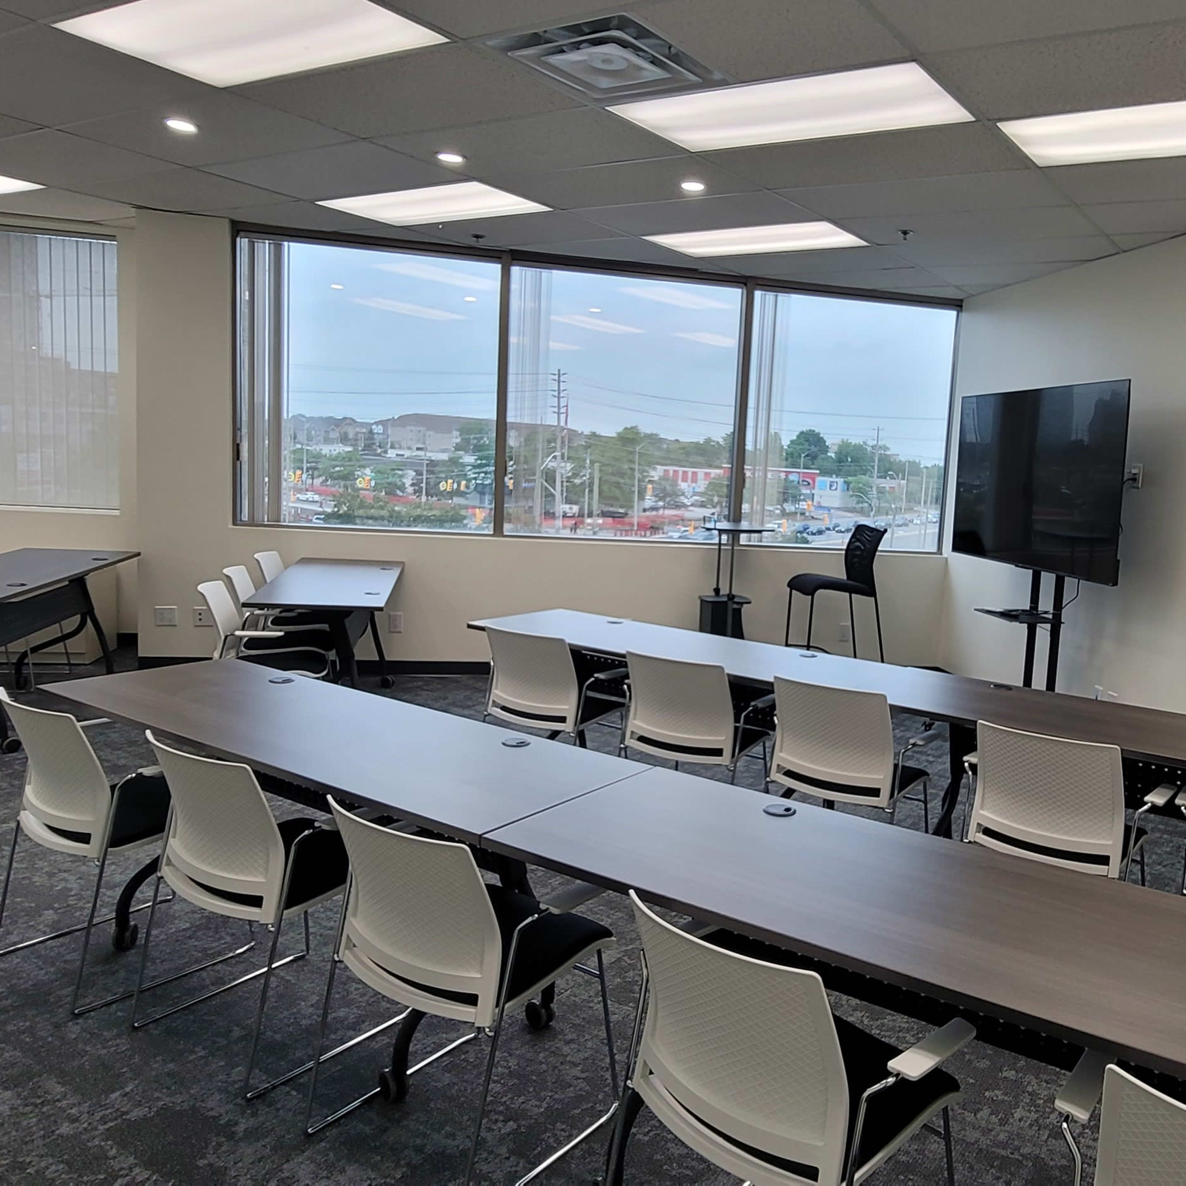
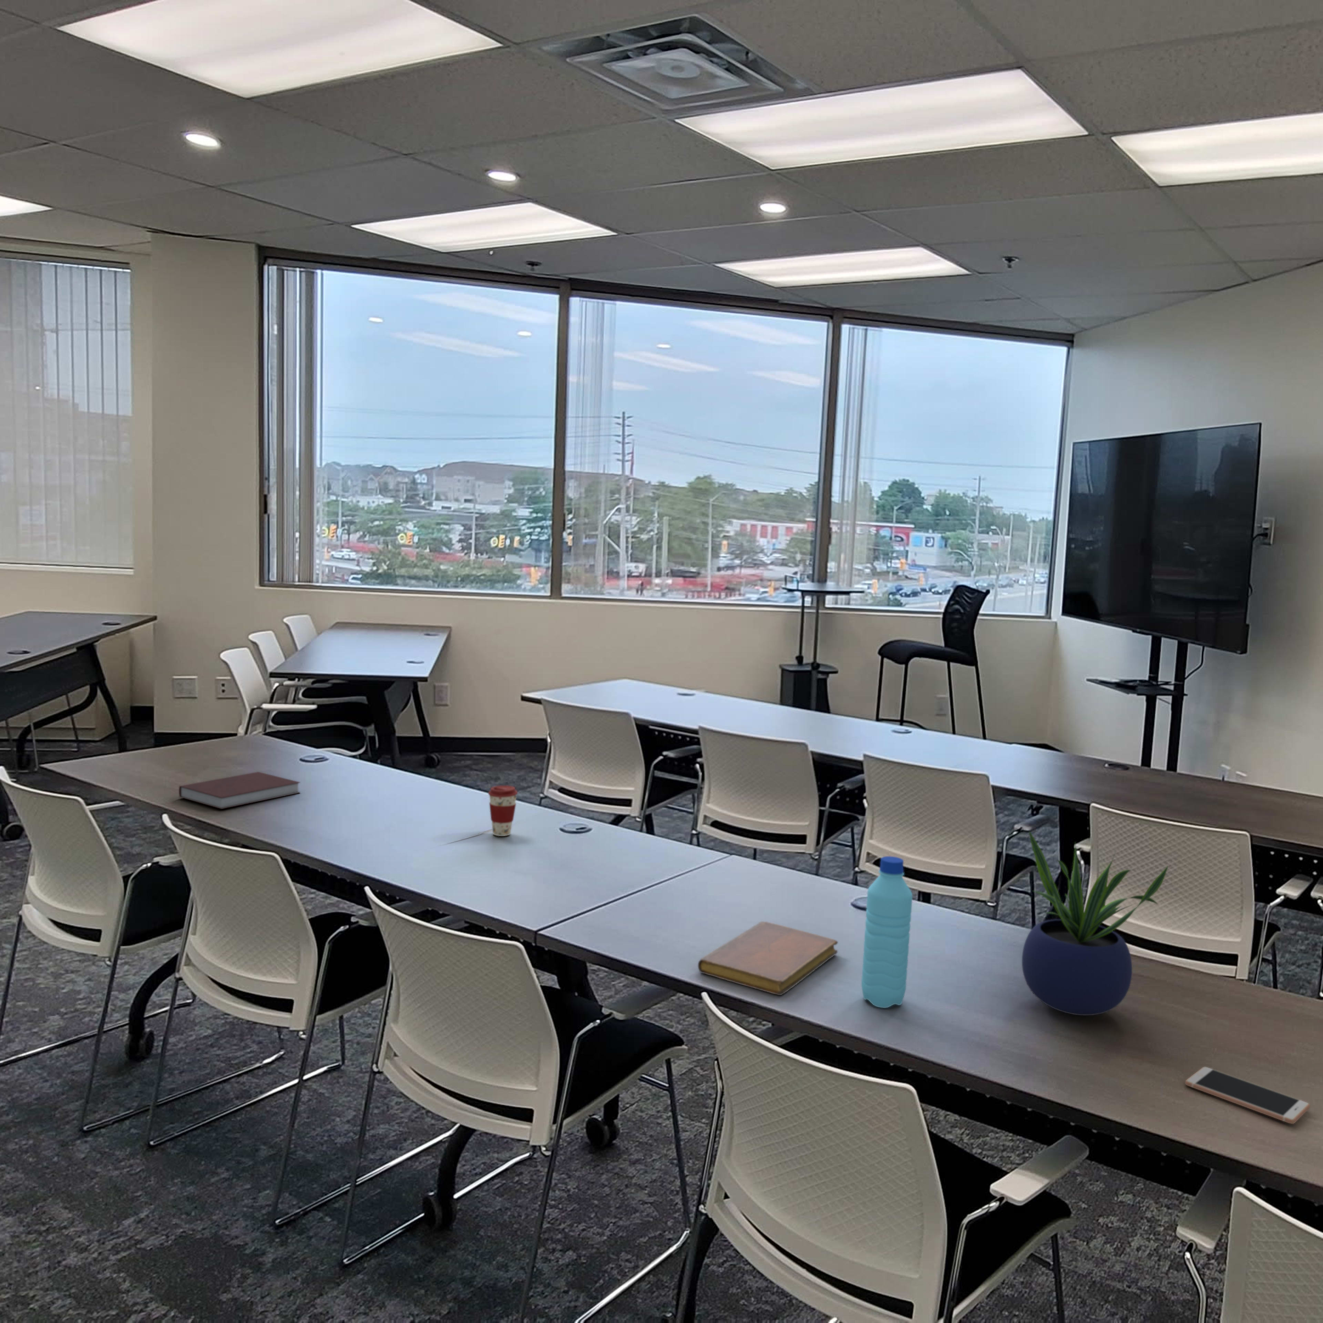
+ coffee cup [488,785,517,836]
+ water bottle [861,855,912,1008]
+ notebook [698,921,838,996]
+ smartphone [1185,1066,1310,1124]
+ potted plant [1021,830,1169,1015]
+ notebook [178,772,300,809]
